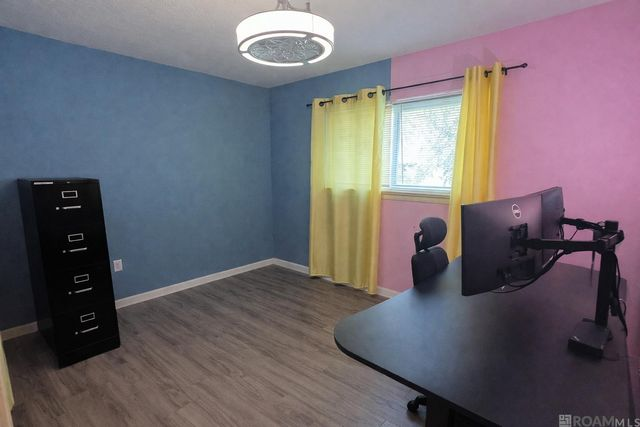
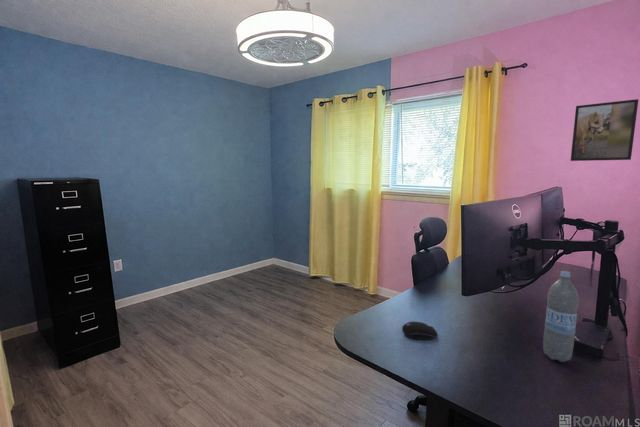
+ computer mouse [401,320,439,341]
+ water bottle [542,270,580,363]
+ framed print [570,98,639,162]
